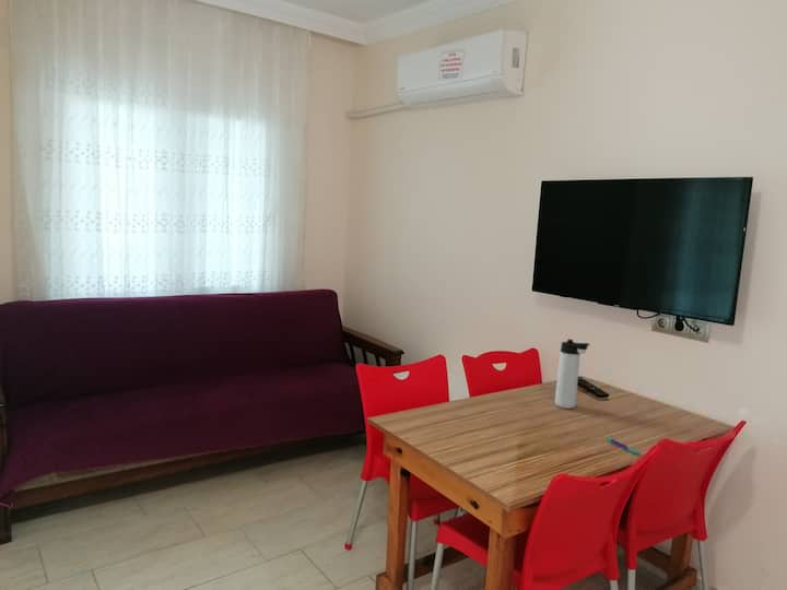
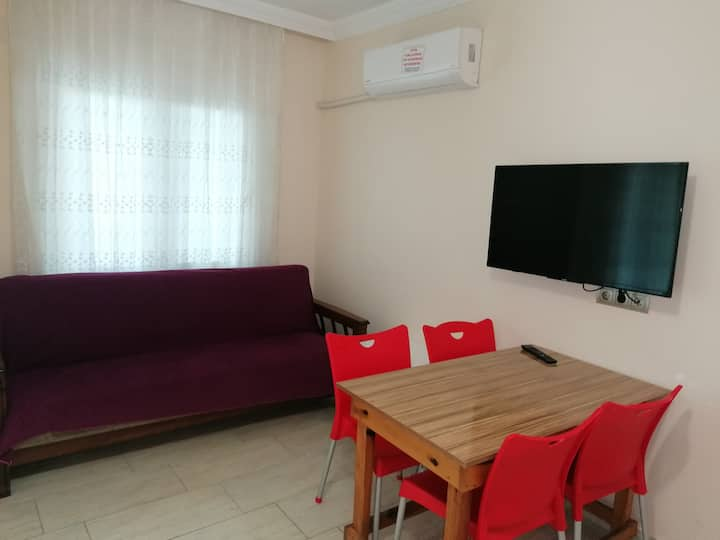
- pen [606,436,642,456]
- thermos bottle [554,338,590,410]
